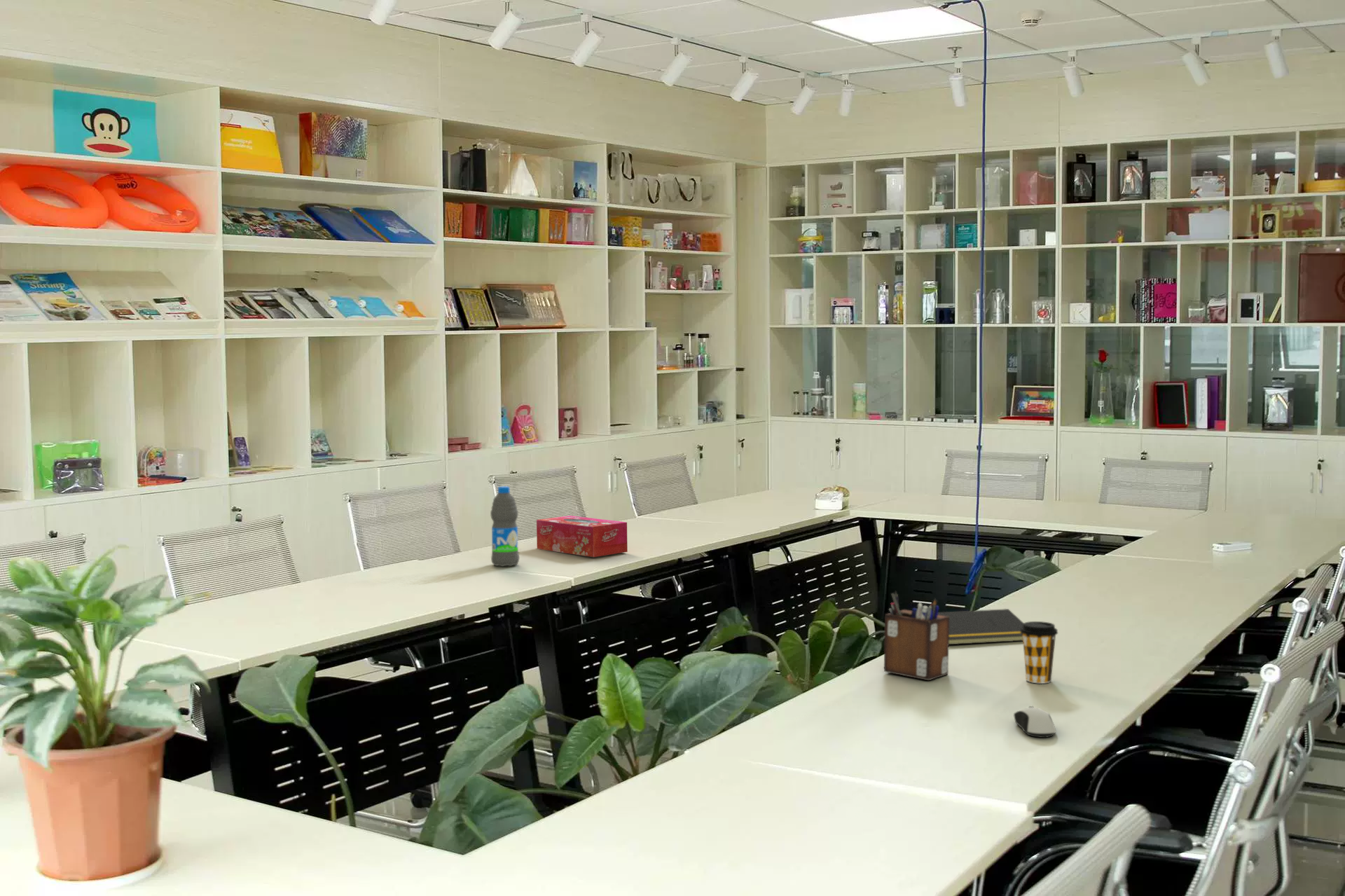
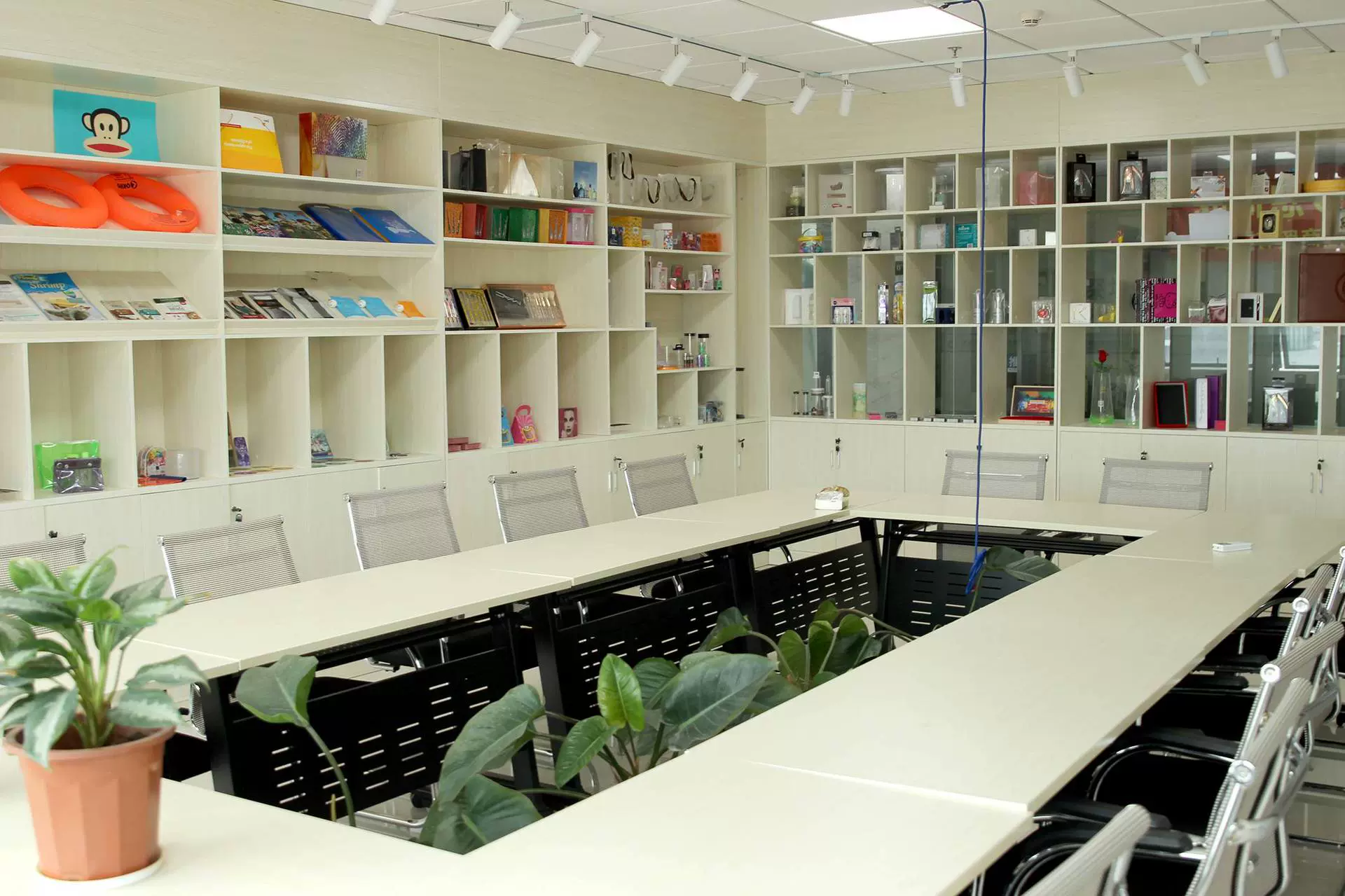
- desk organizer [883,591,949,681]
- coffee cup [1020,621,1058,684]
- computer mouse [1013,705,1057,738]
- notepad [938,608,1024,645]
- tissue box [536,515,628,558]
- water bottle [490,485,520,567]
